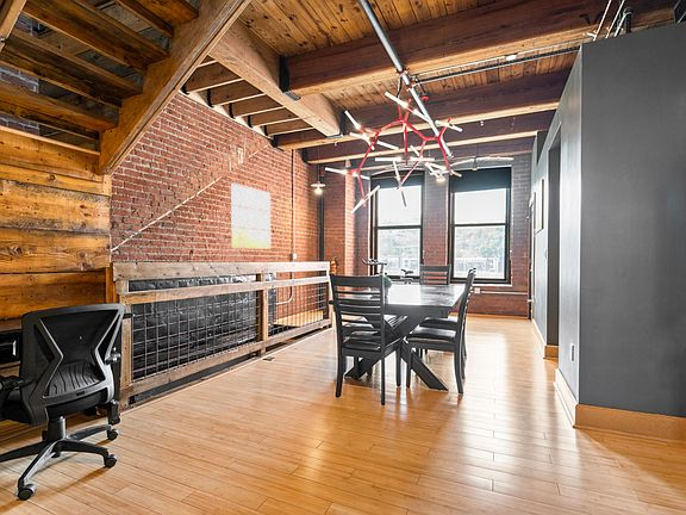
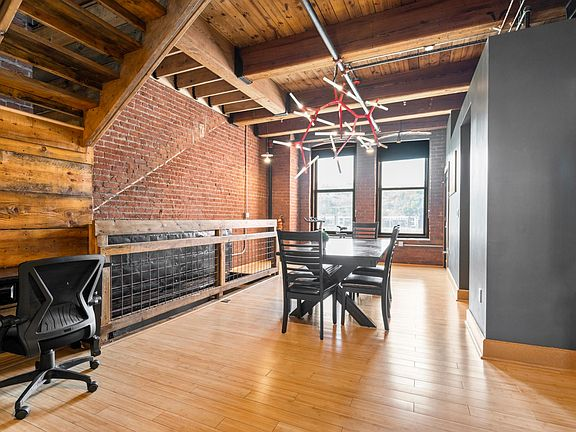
- wall art [230,182,272,250]
